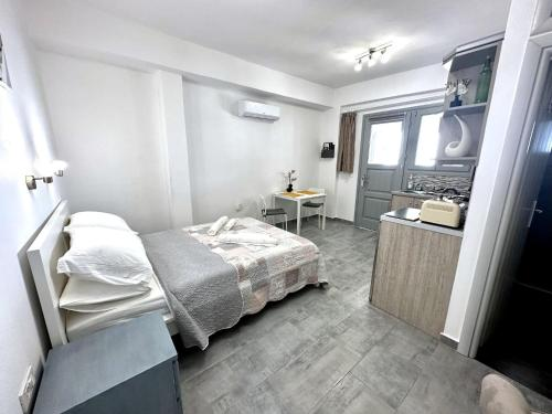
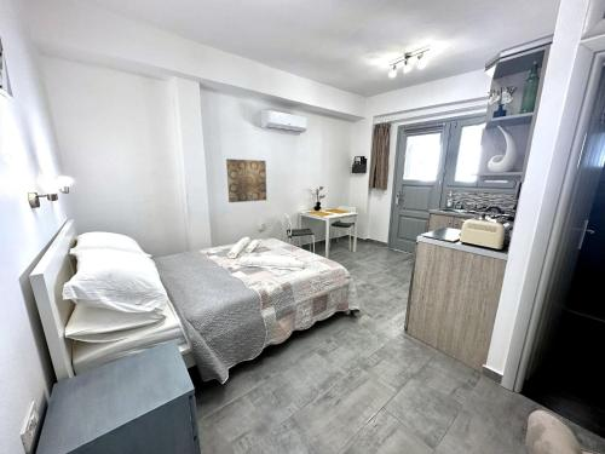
+ wall art [225,157,267,203]
